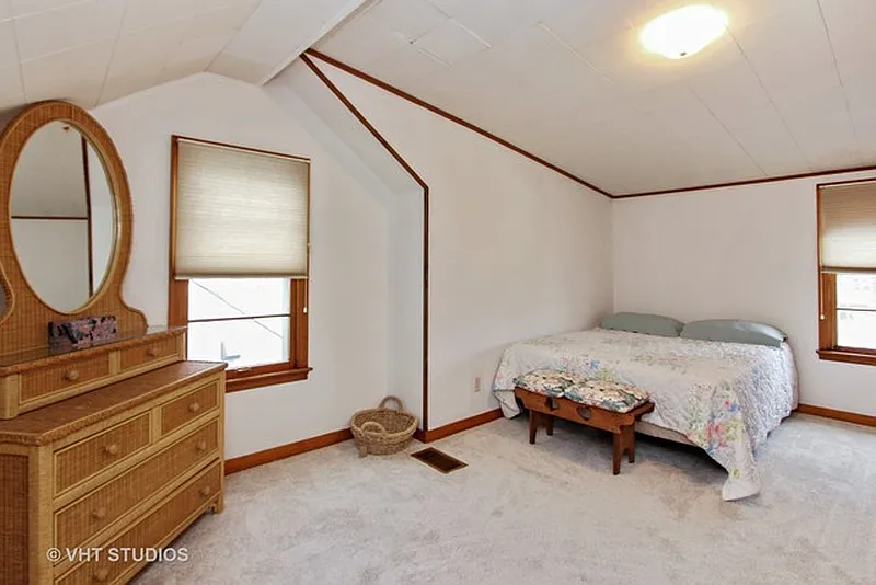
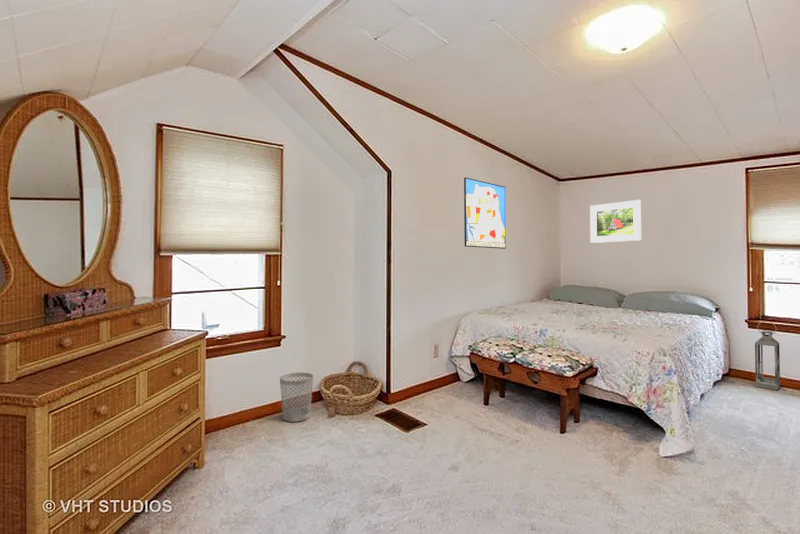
+ lantern [754,320,781,391]
+ wall art [463,176,507,250]
+ wastebasket [279,372,314,423]
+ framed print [589,199,642,244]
